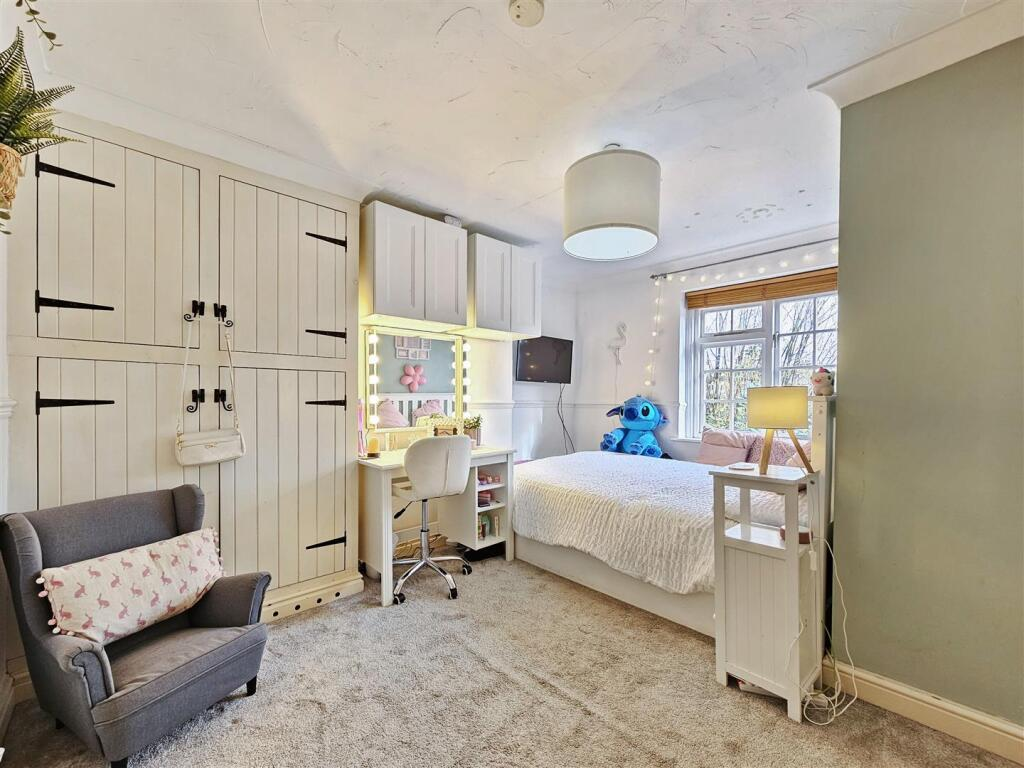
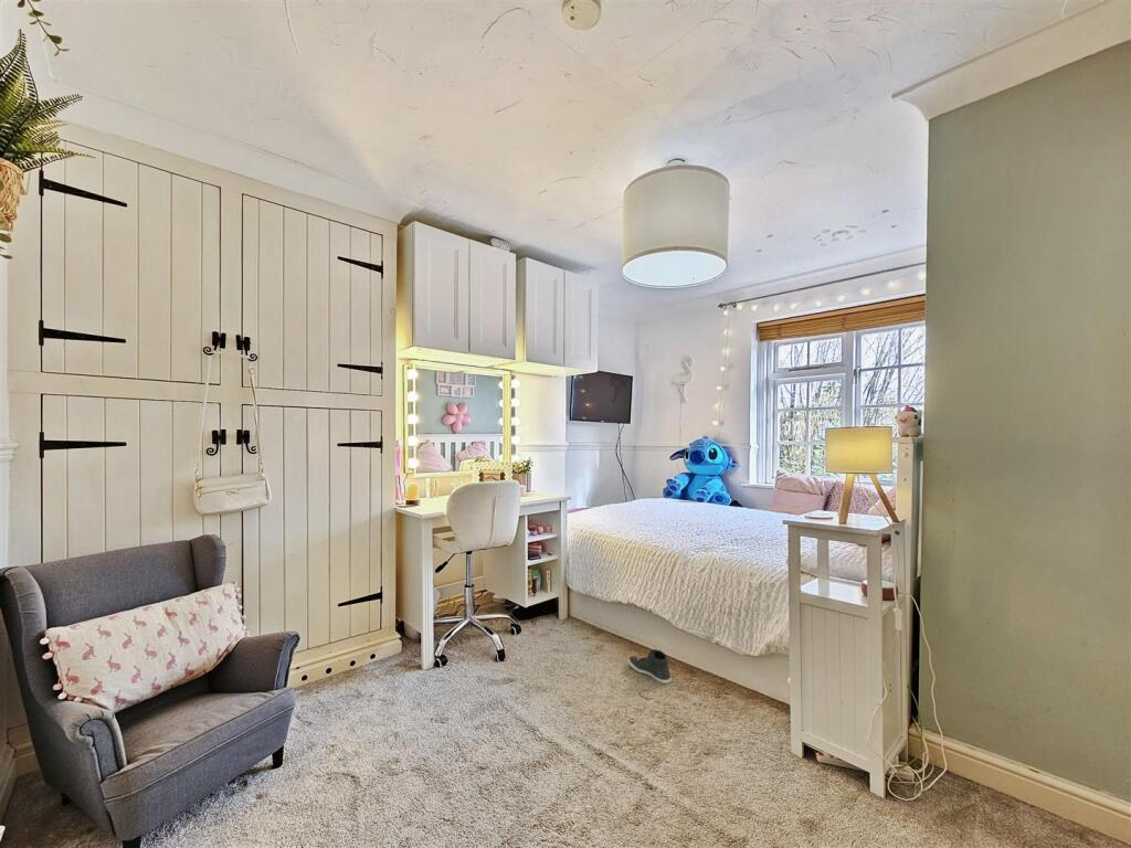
+ sneaker [627,648,673,685]
